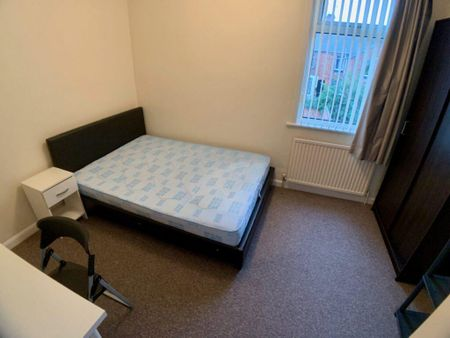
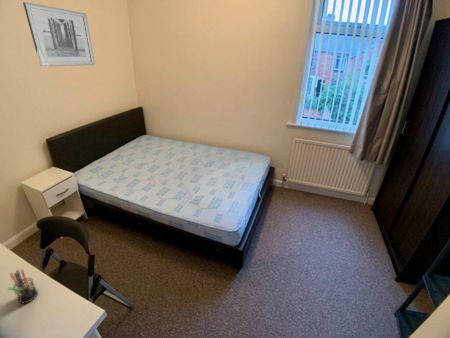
+ wall art [22,1,96,68]
+ pen holder [7,269,39,305]
